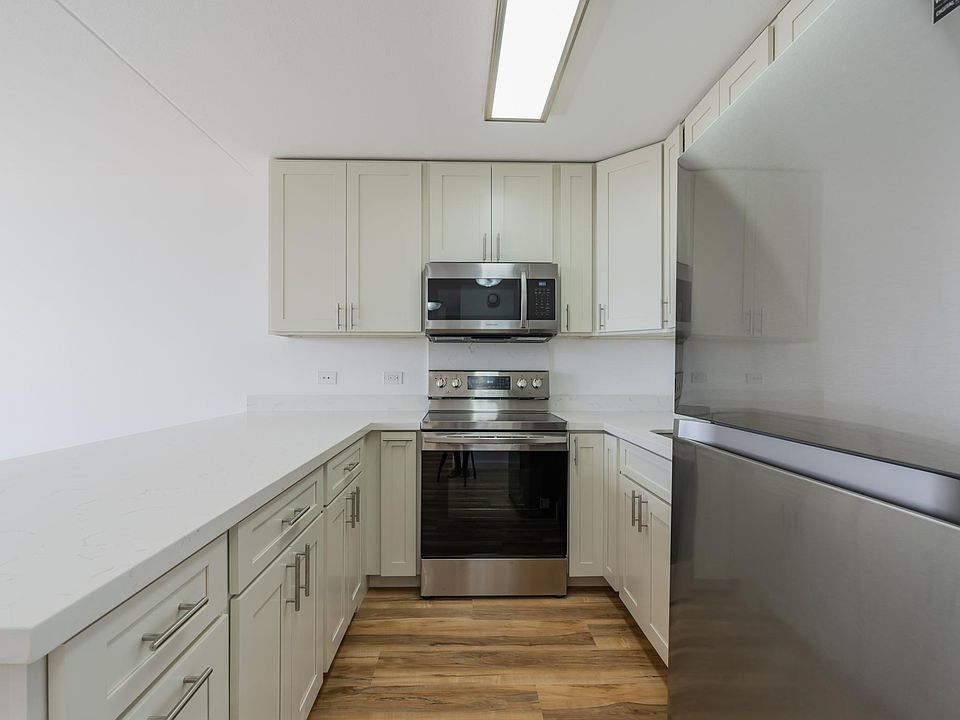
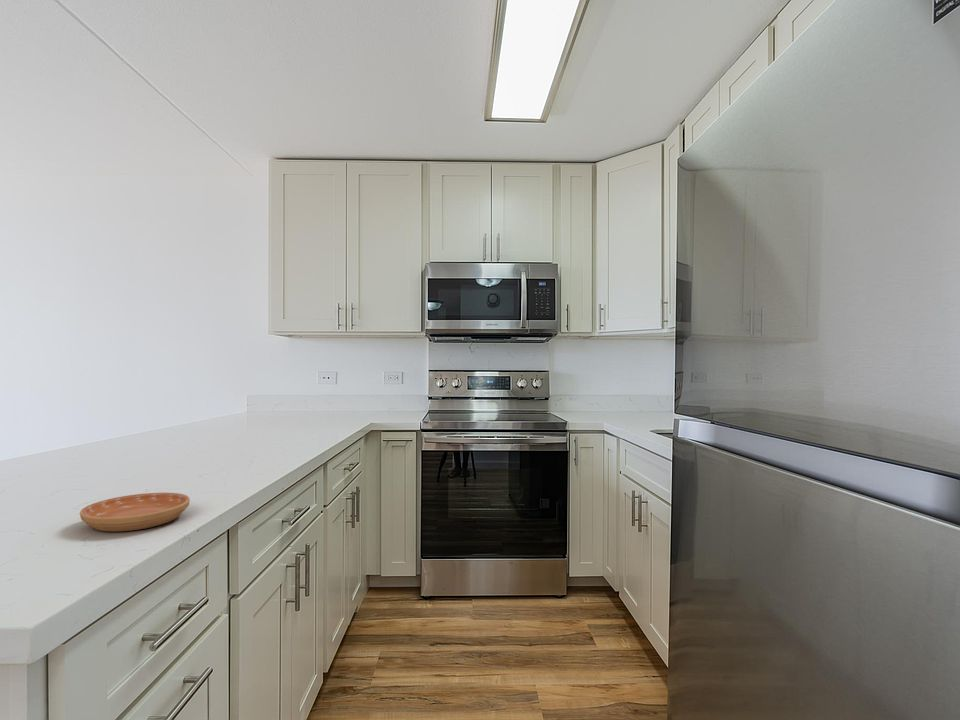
+ saucer [79,492,191,533]
